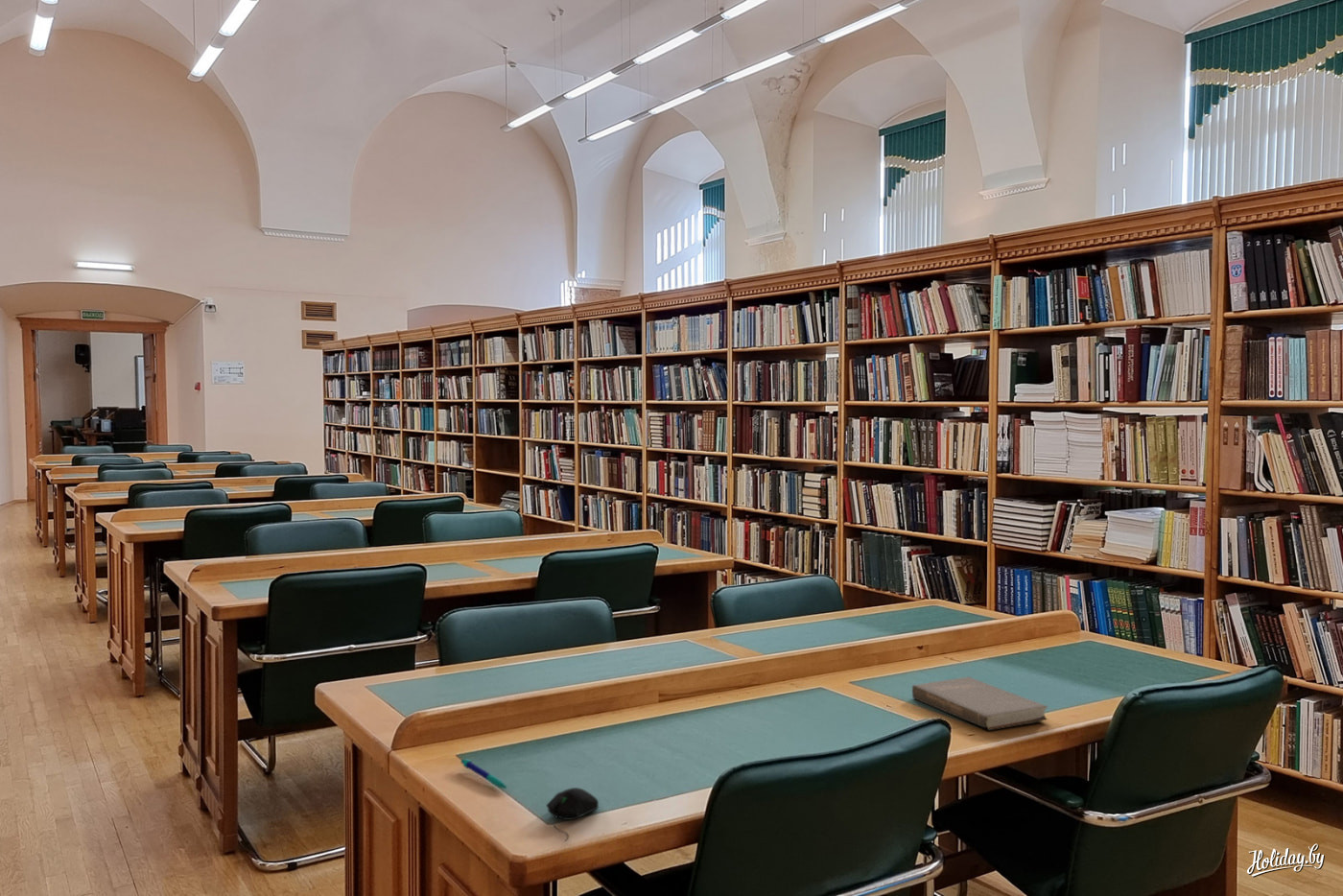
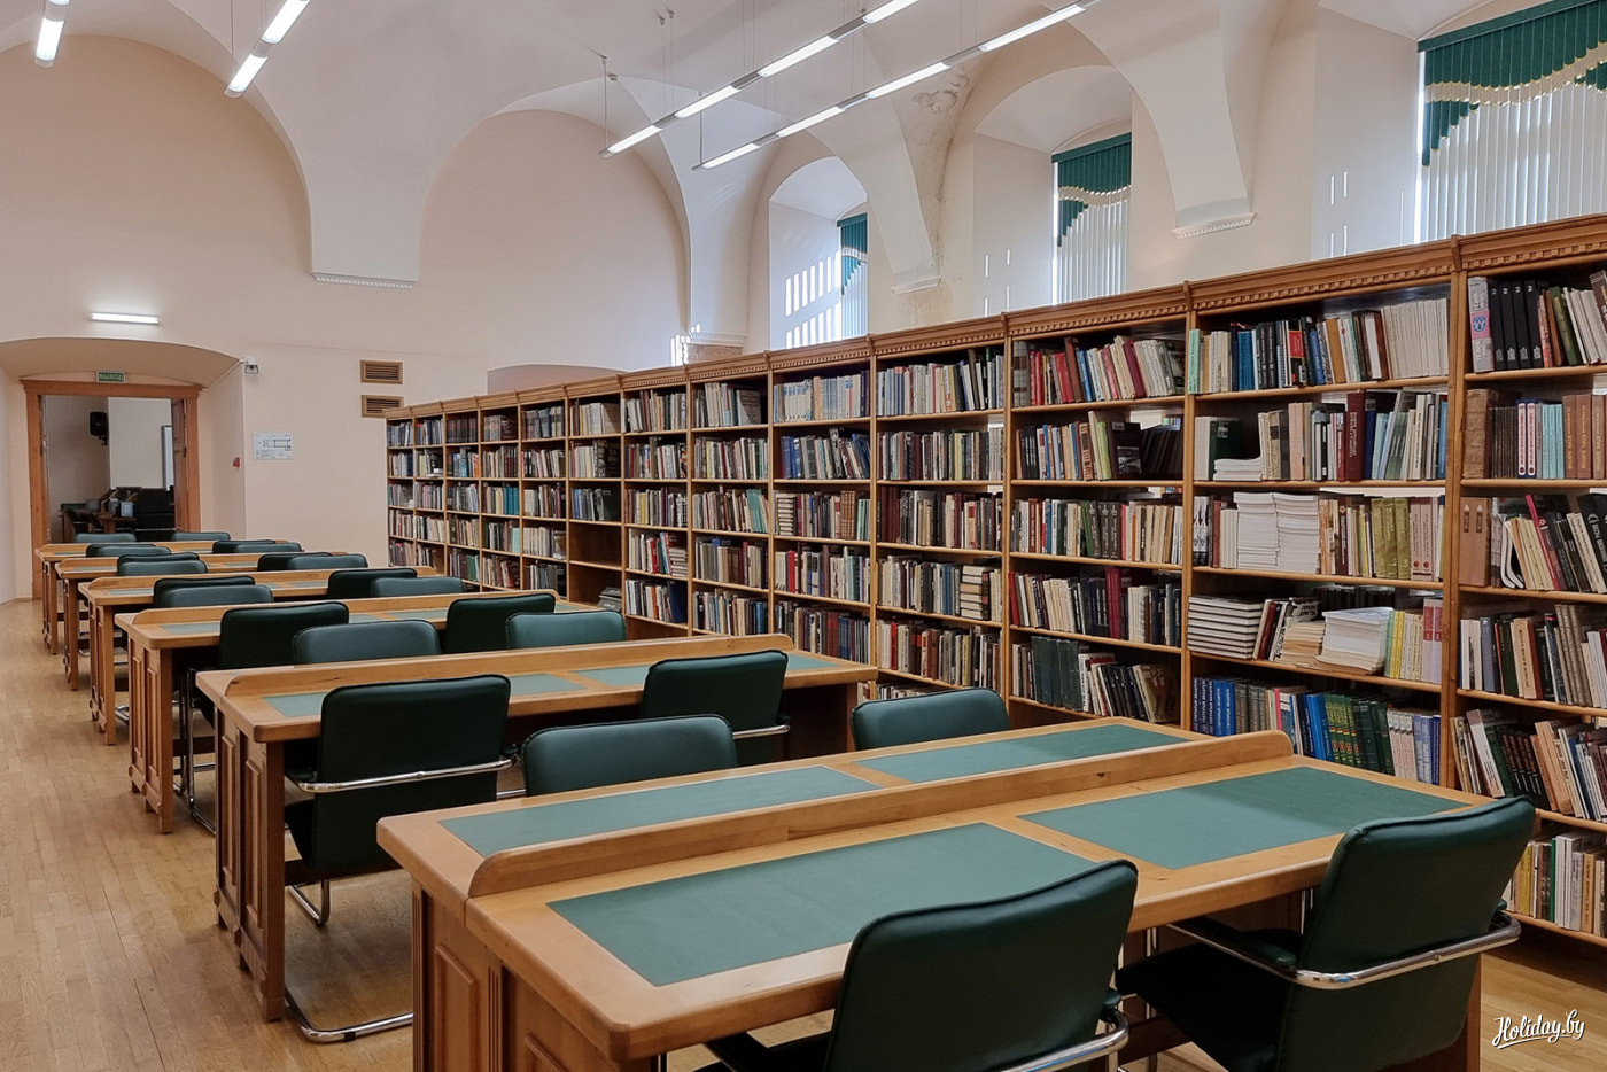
- computer mouse [545,787,600,842]
- pen [459,758,508,790]
- book [911,675,1048,731]
